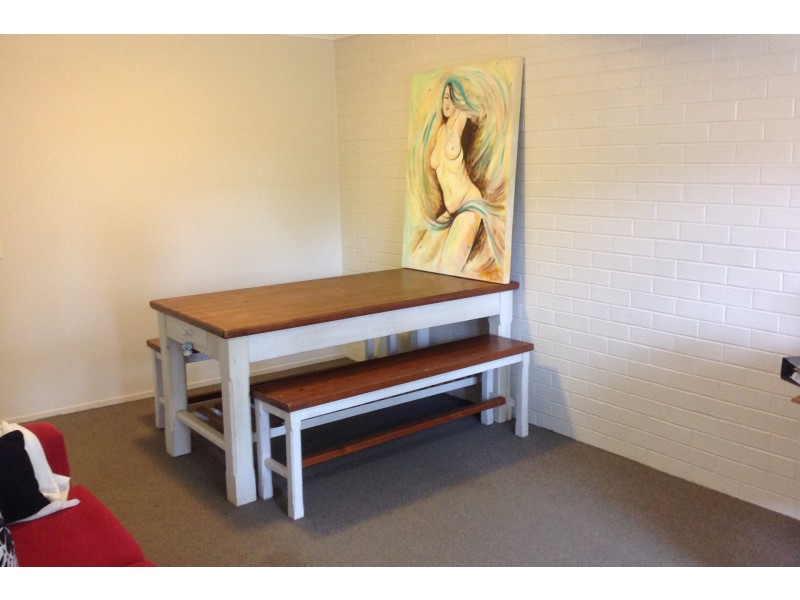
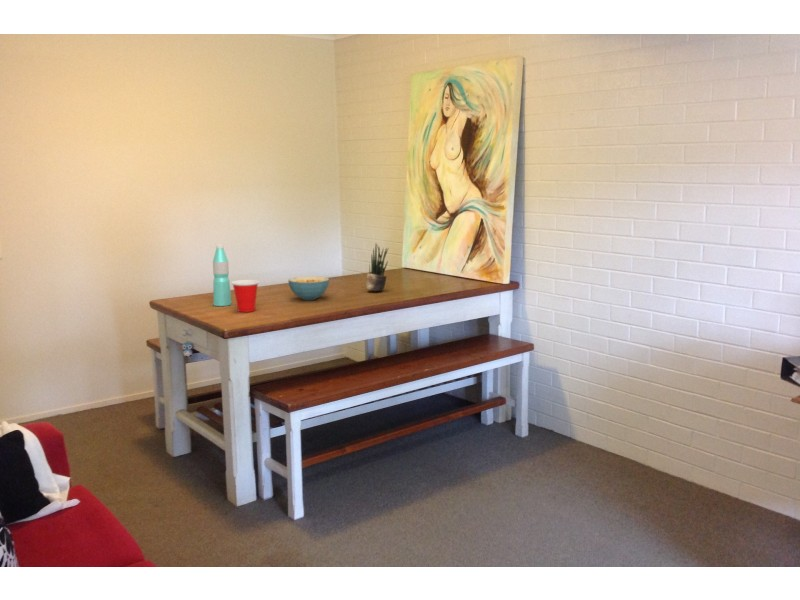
+ cereal bowl [287,275,330,301]
+ water bottle [212,244,233,307]
+ potted plant [365,244,389,292]
+ cup [230,279,260,313]
